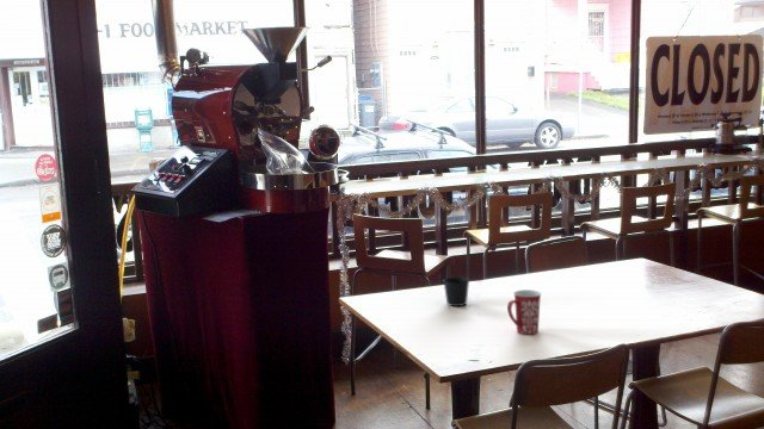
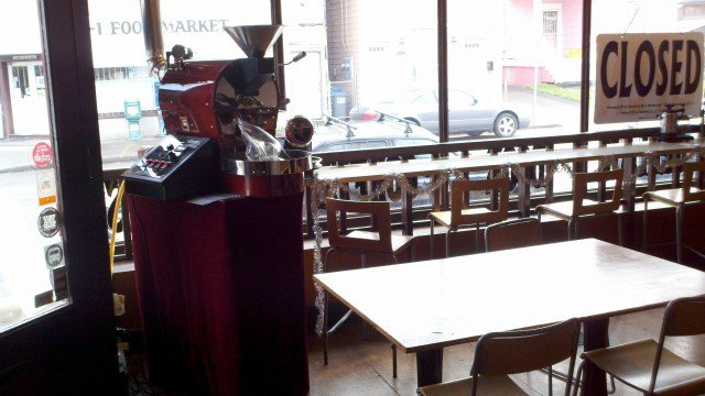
- mug [506,288,542,335]
- cup [443,275,470,307]
